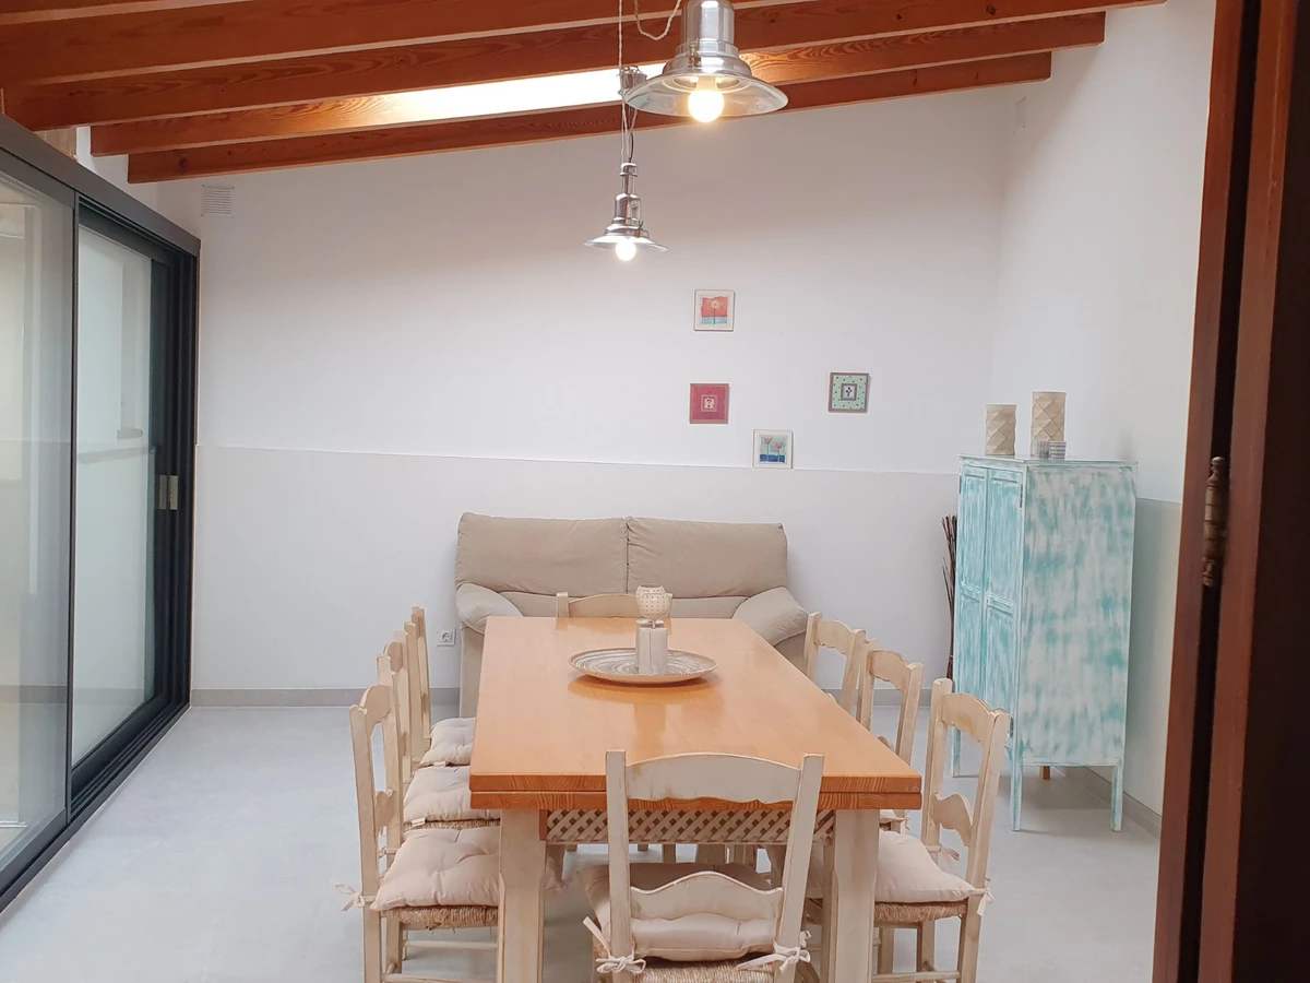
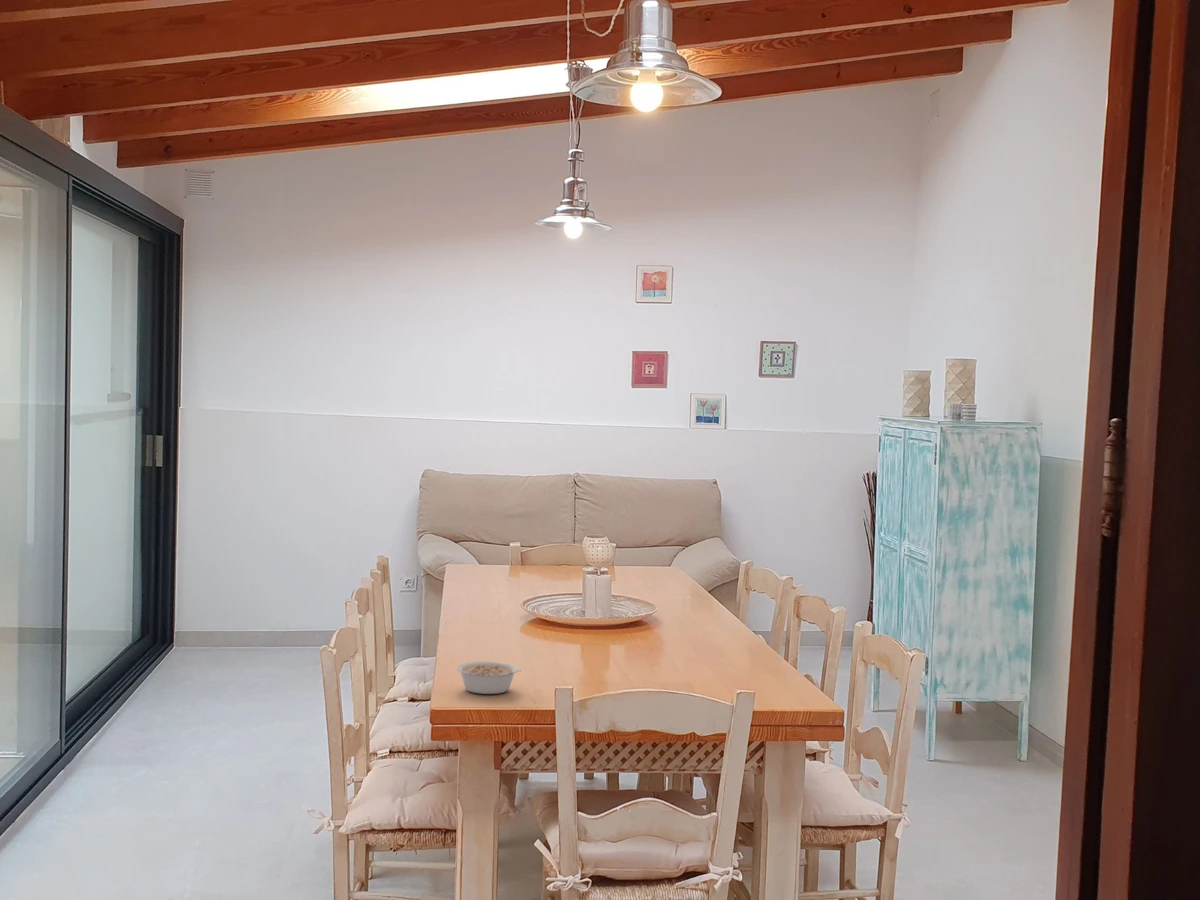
+ legume [455,660,520,695]
